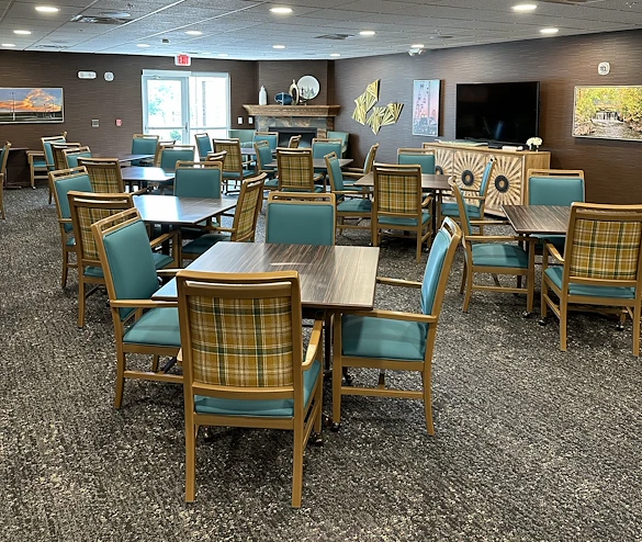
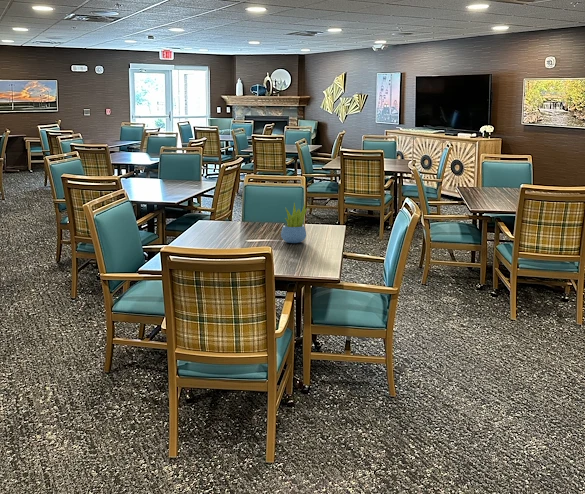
+ succulent plant [280,201,309,244]
